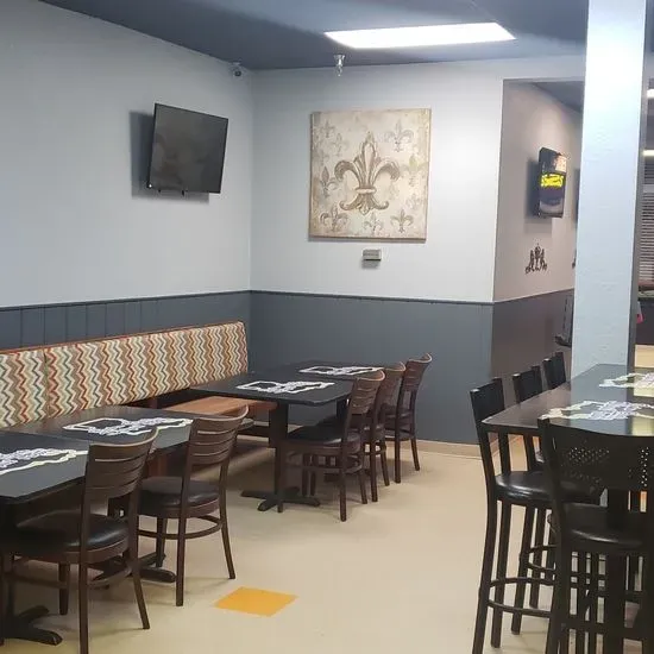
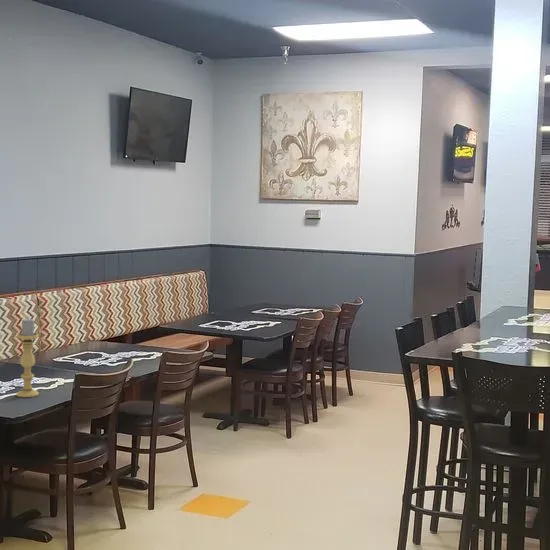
+ candle holder [15,318,40,398]
